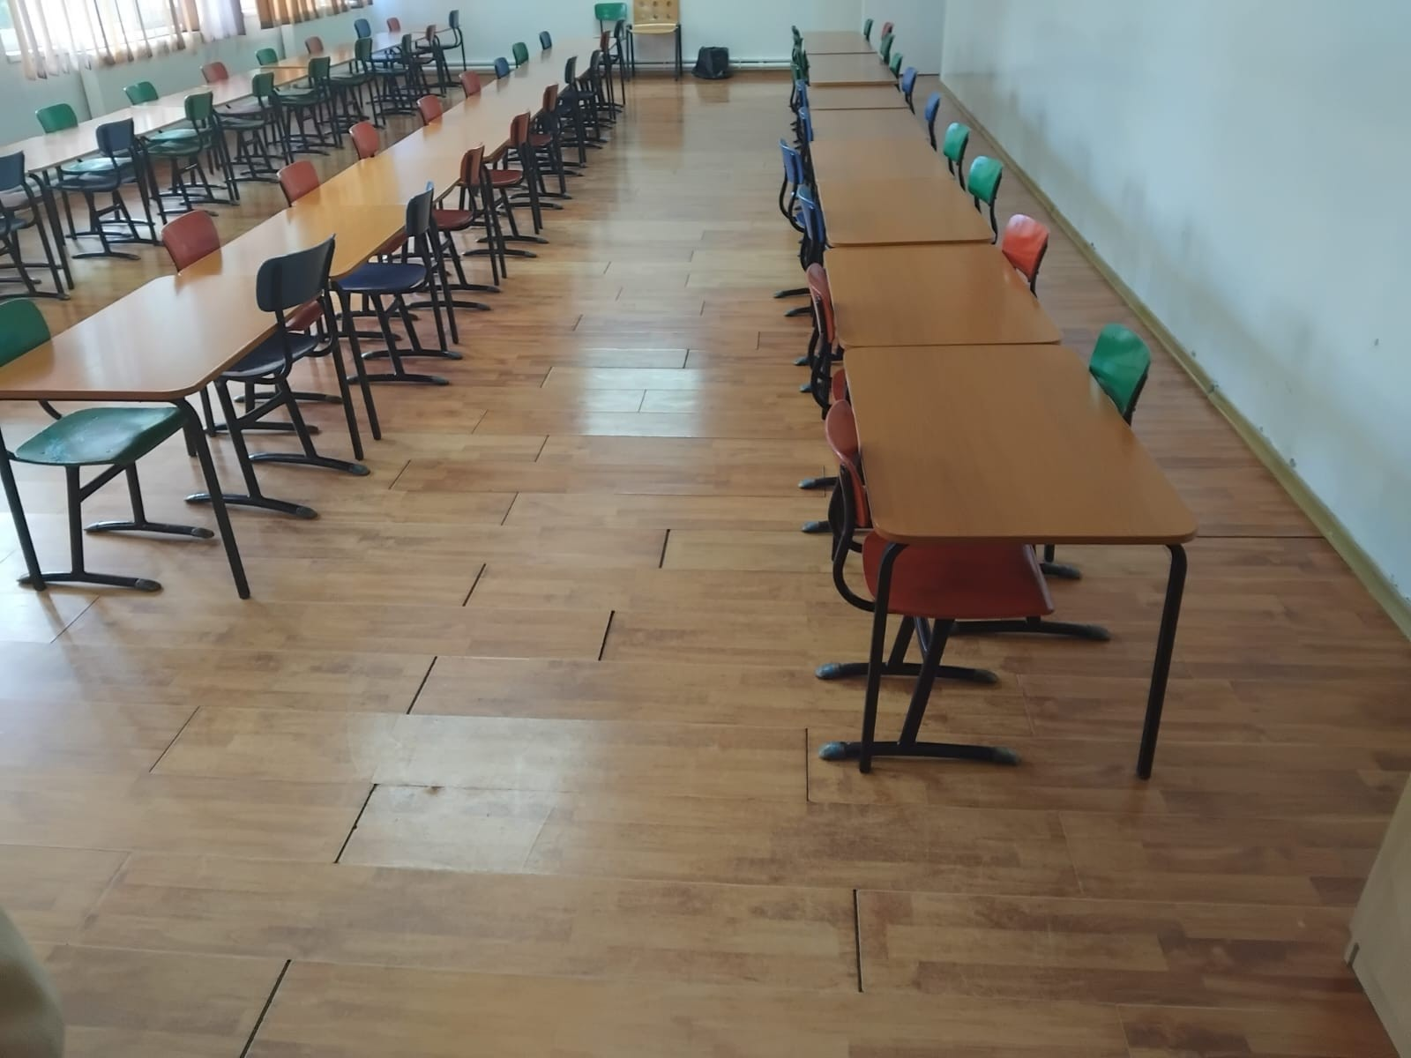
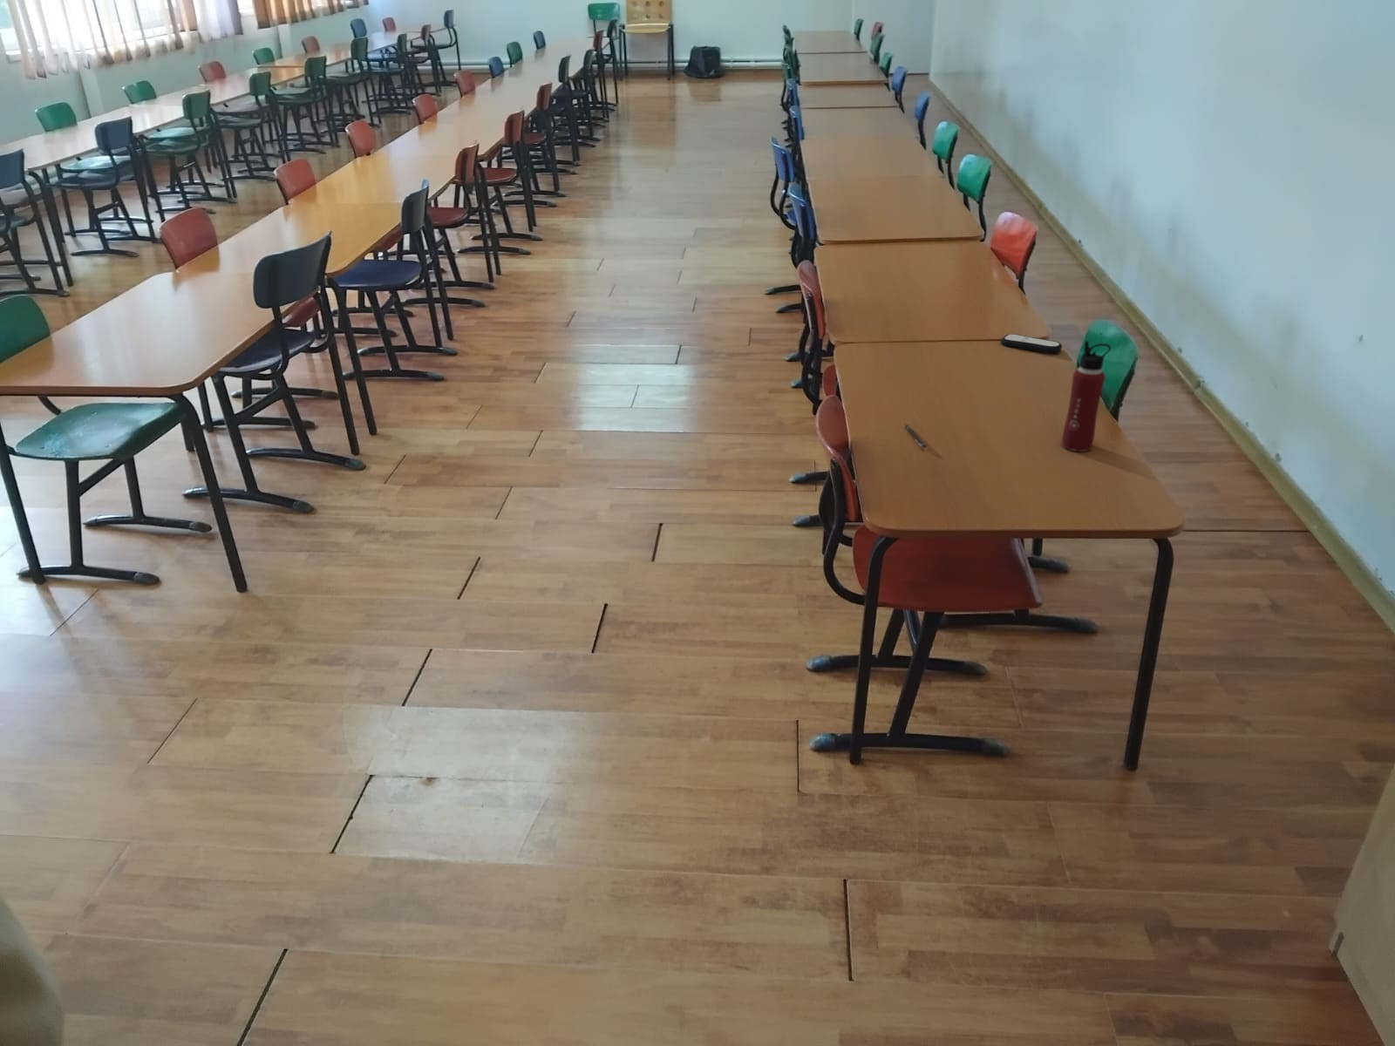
+ water bottle [1061,340,1112,453]
+ remote control [1000,333,1063,354]
+ pen [904,424,927,448]
